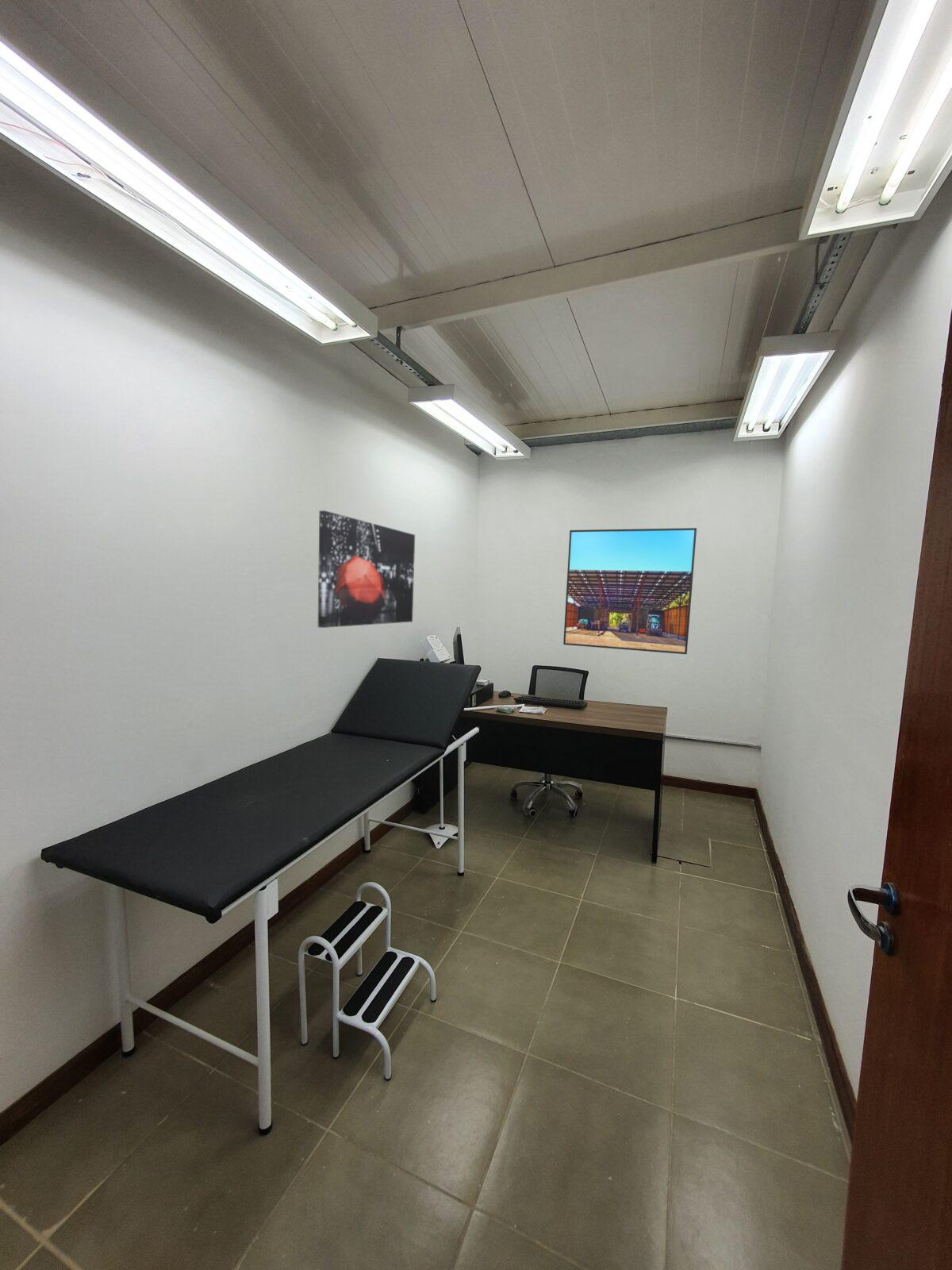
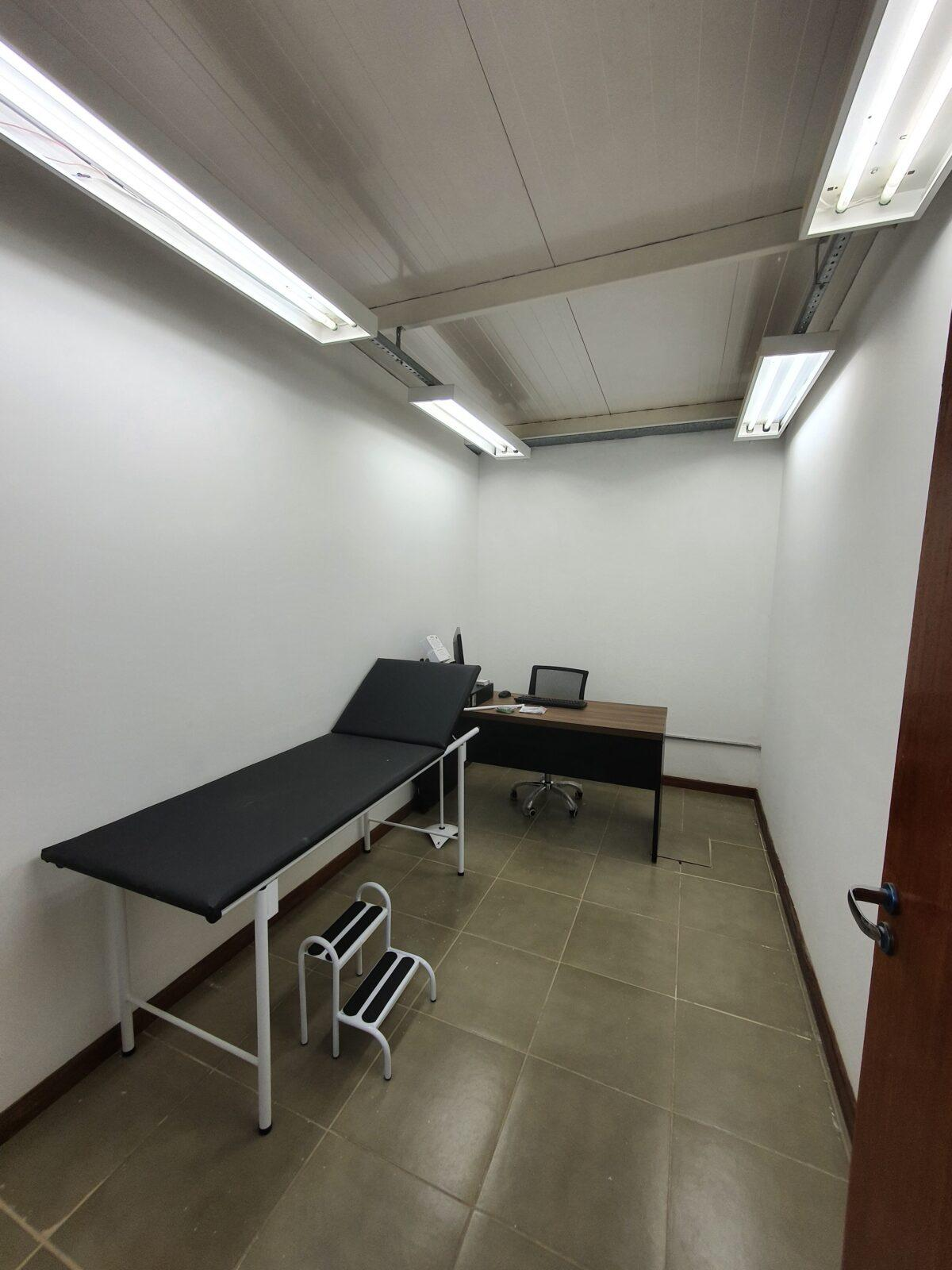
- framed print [562,527,697,655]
- wall art [317,510,416,629]
